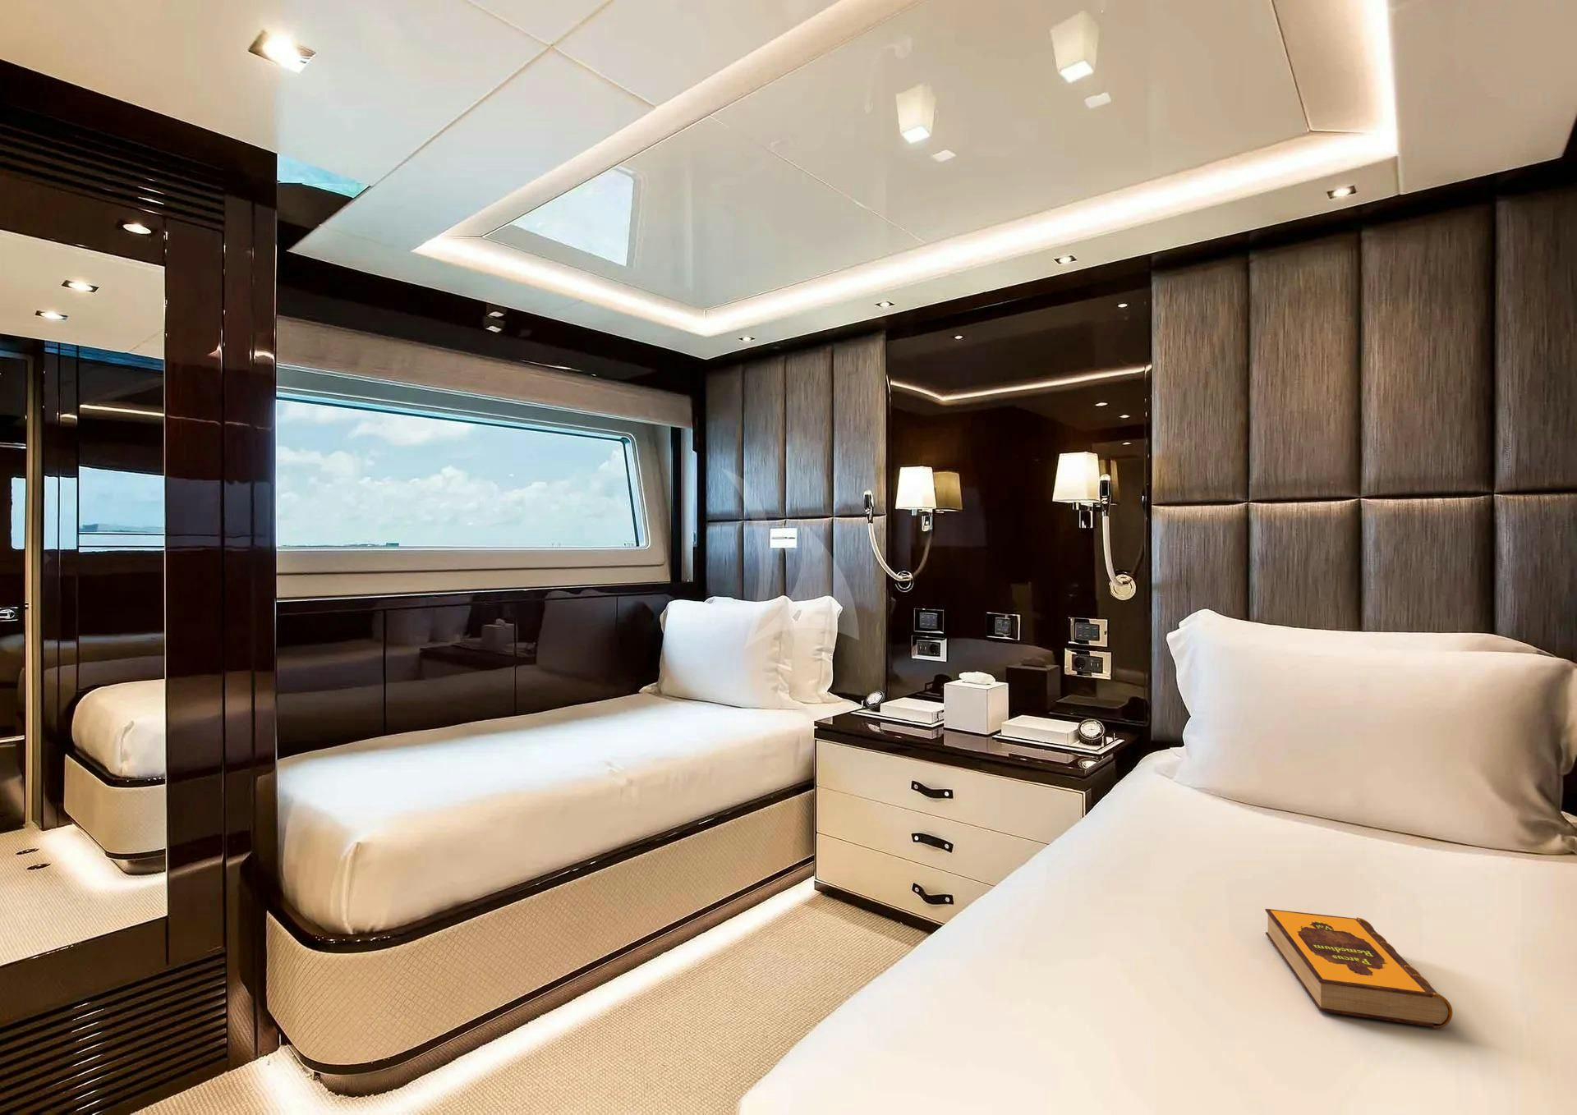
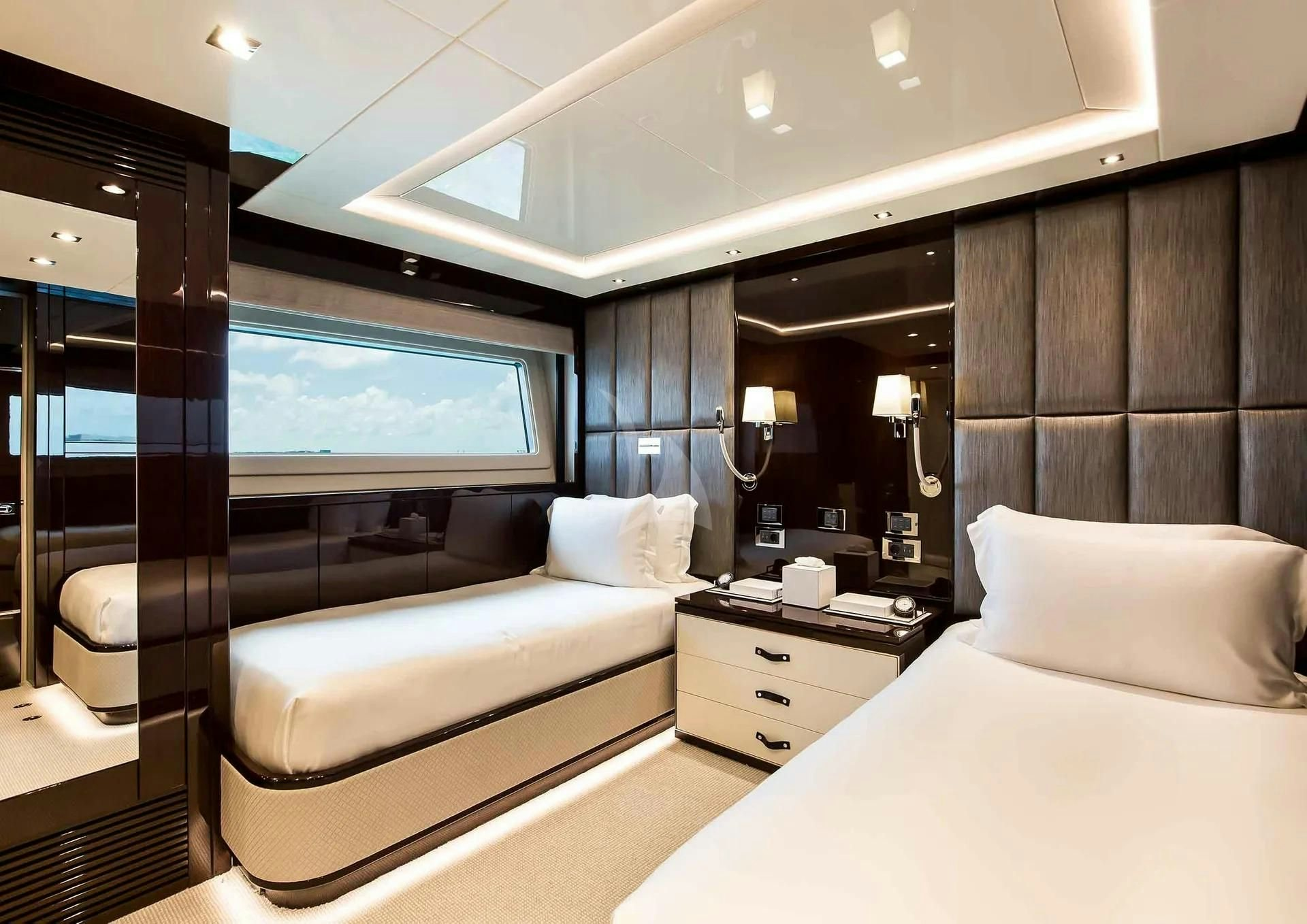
- hardback book [1264,909,1453,1029]
